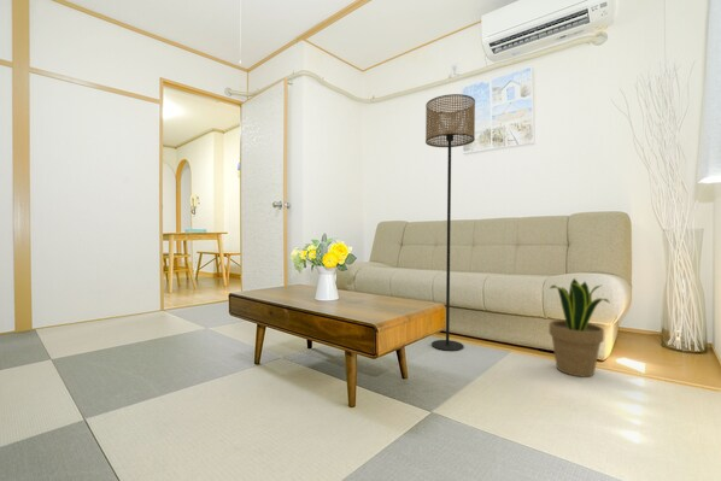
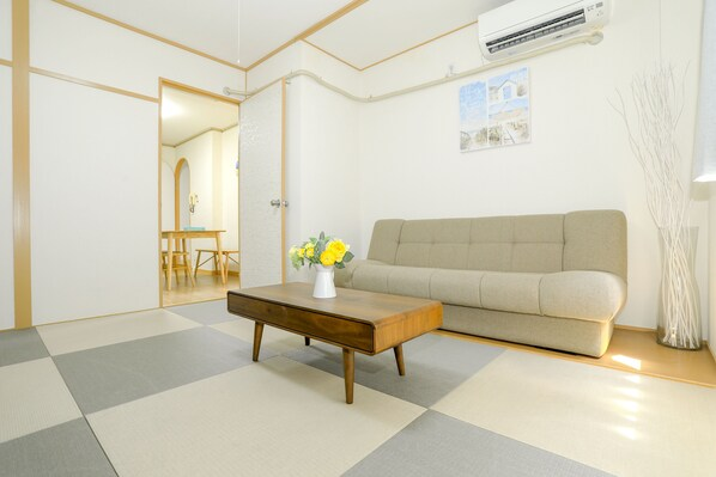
- floor lamp [424,93,476,352]
- potted plant [549,277,610,379]
